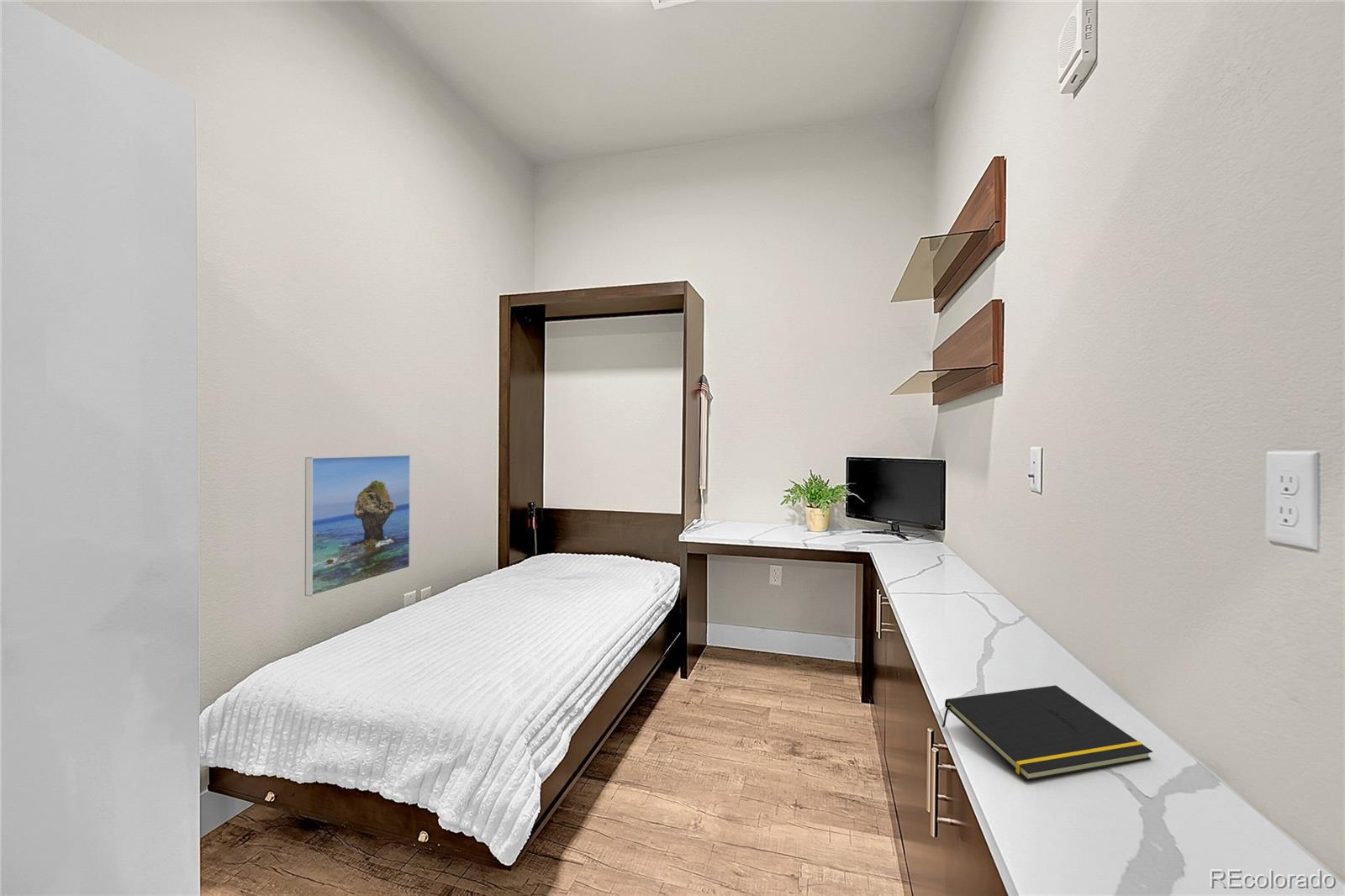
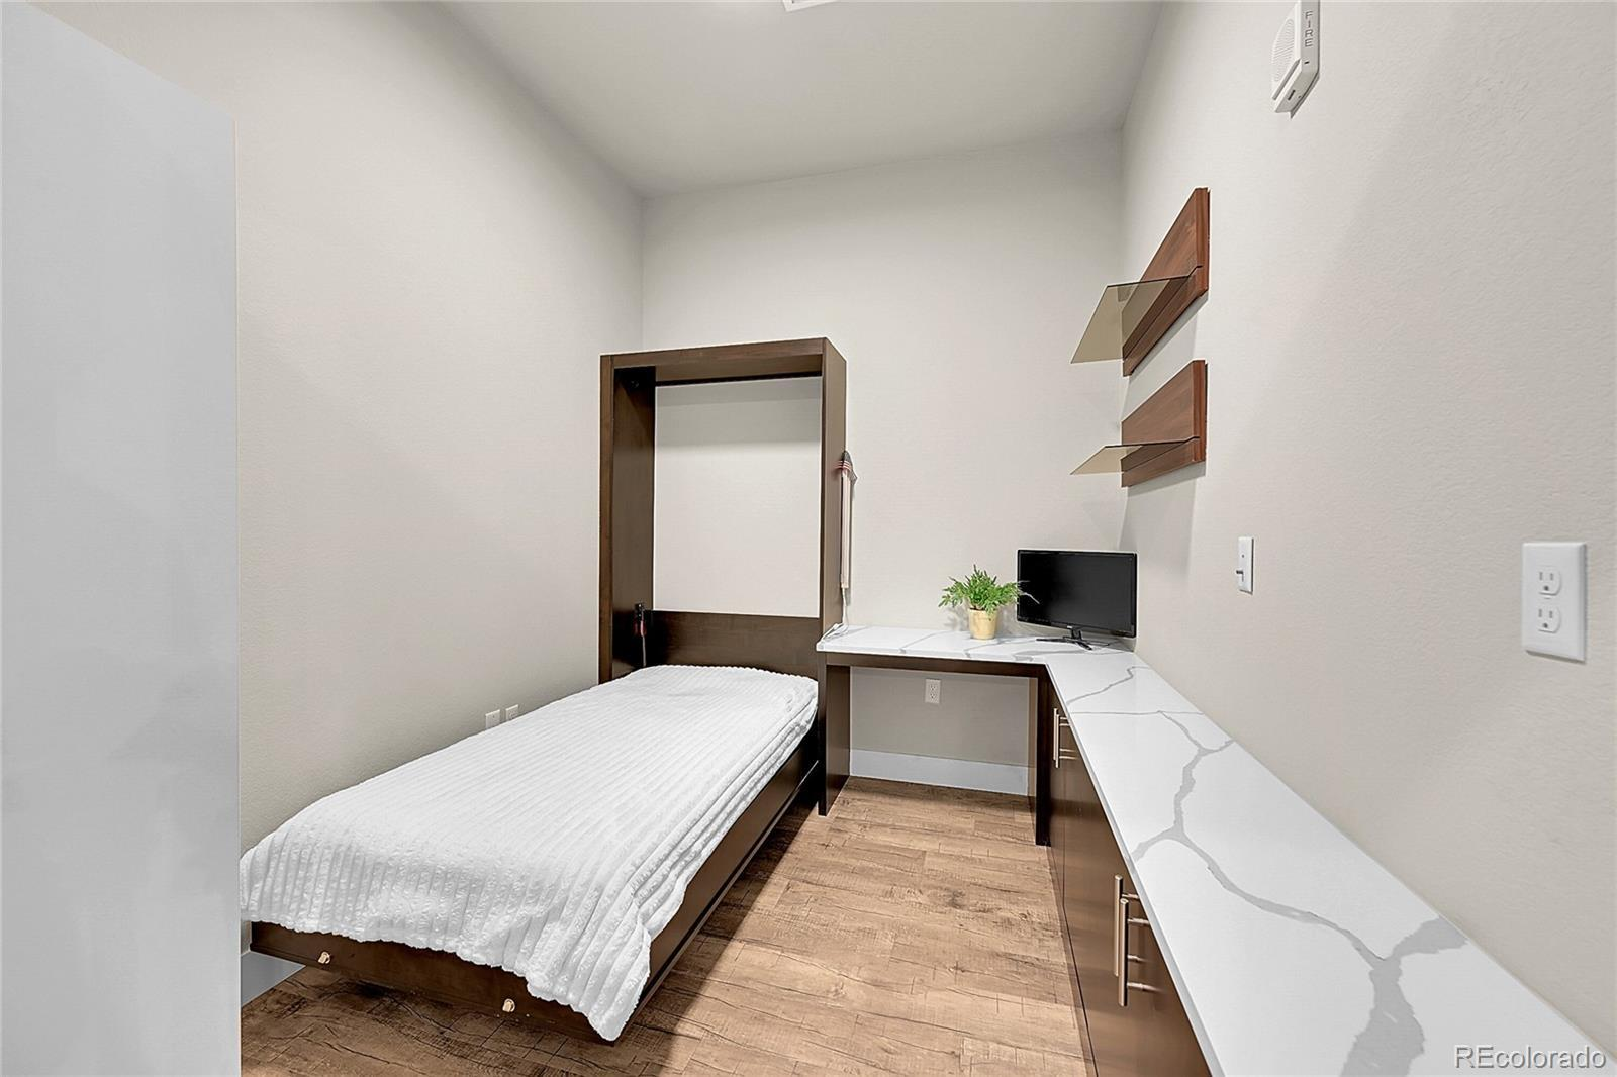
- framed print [304,454,411,598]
- notepad [942,684,1153,782]
